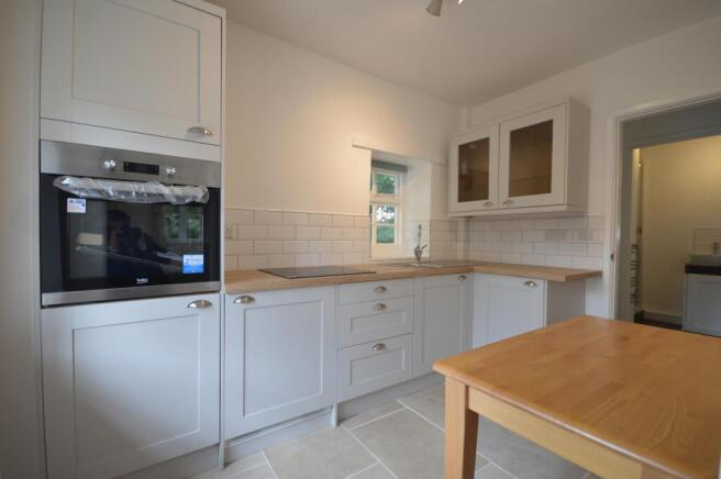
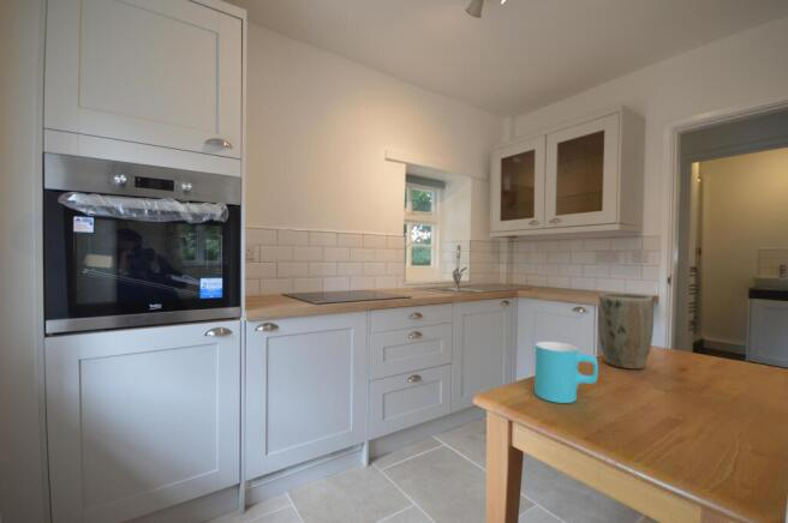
+ plant pot [597,293,655,371]
+ cup [533,341,599,404]
